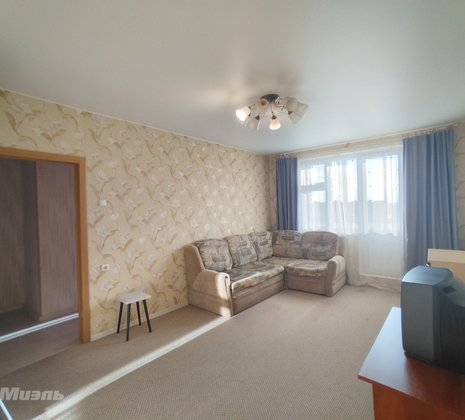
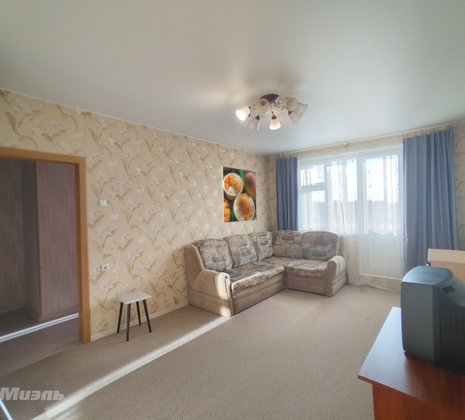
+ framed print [220,165,258,224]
